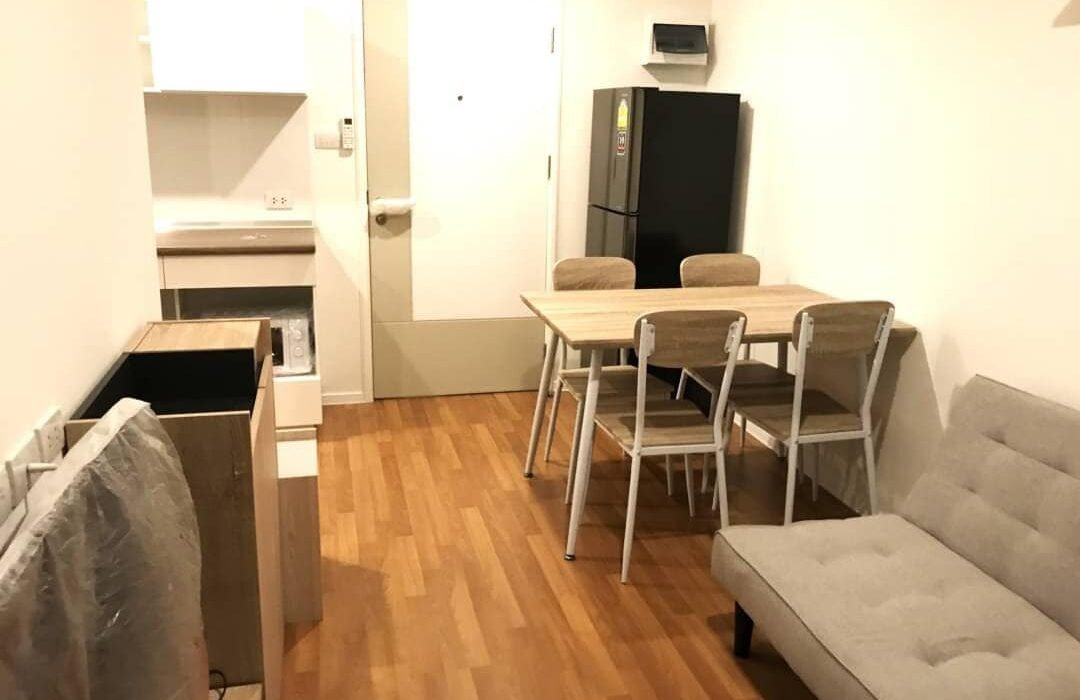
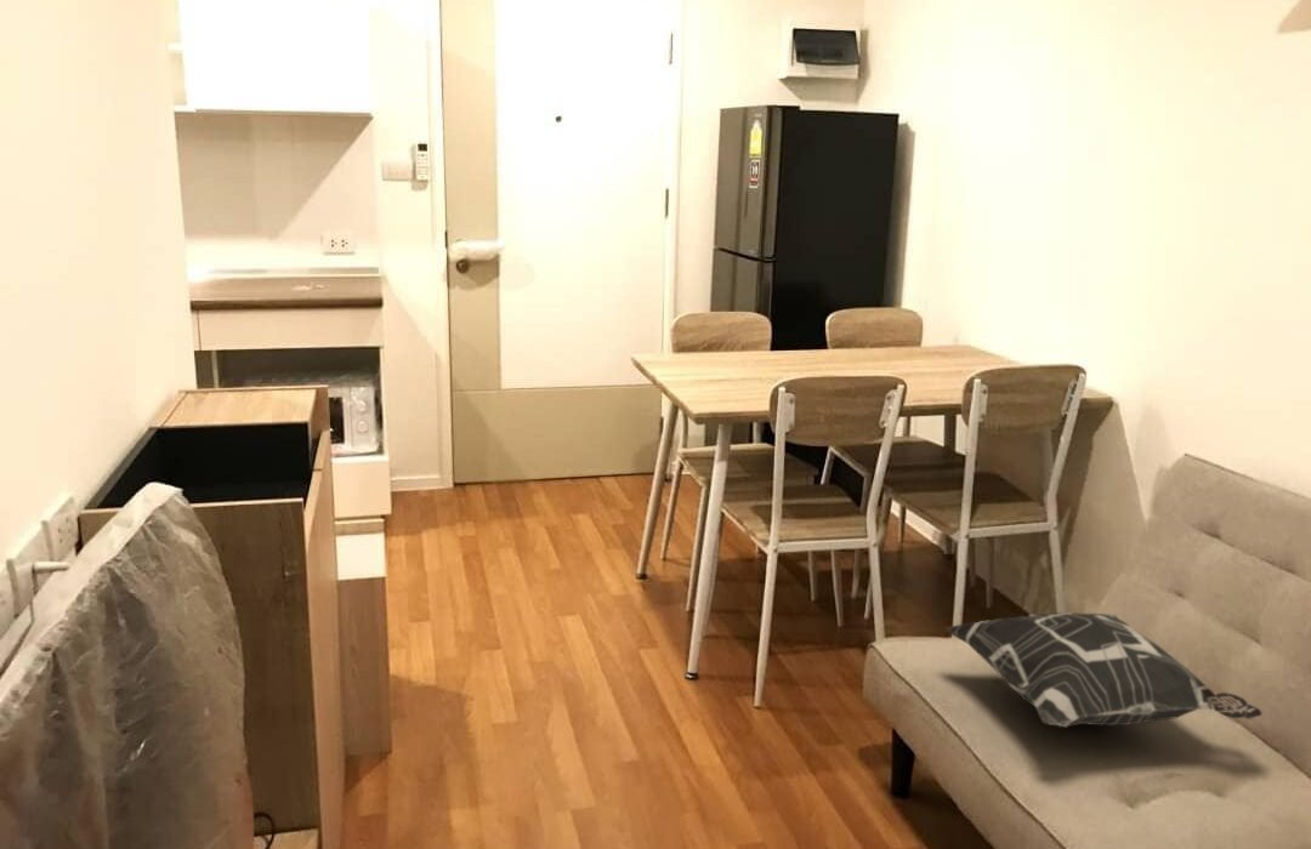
+ decorative pillow [946,611,1264,729]
